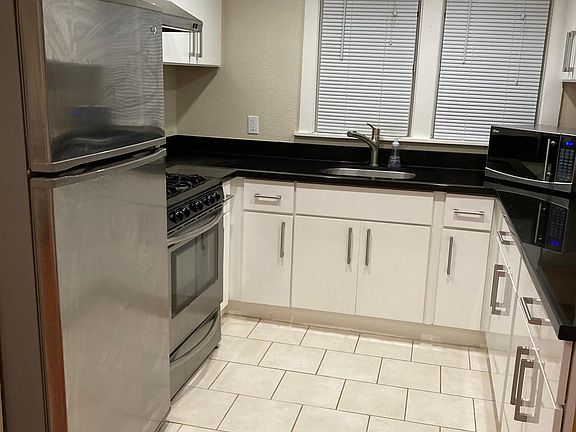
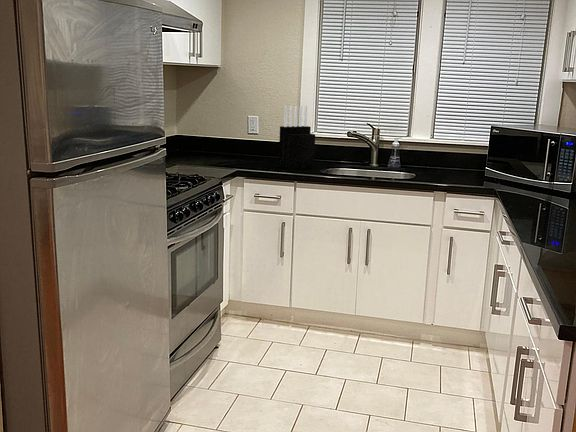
+ knife block [278,105,316,170]
